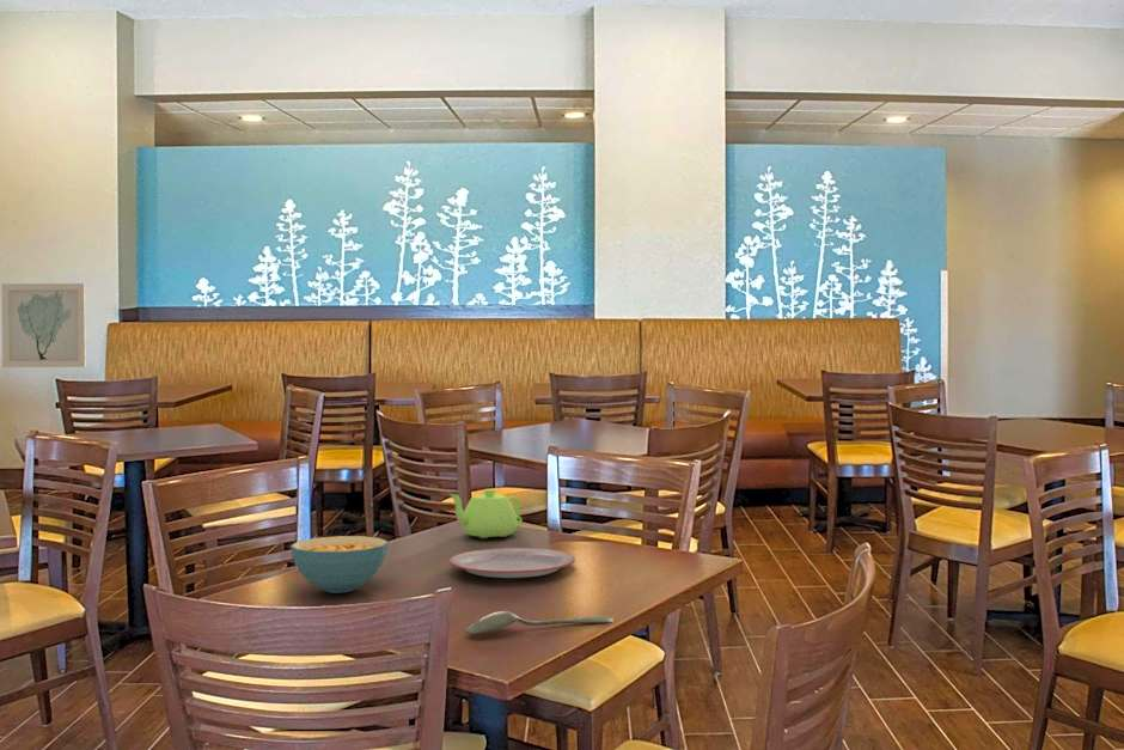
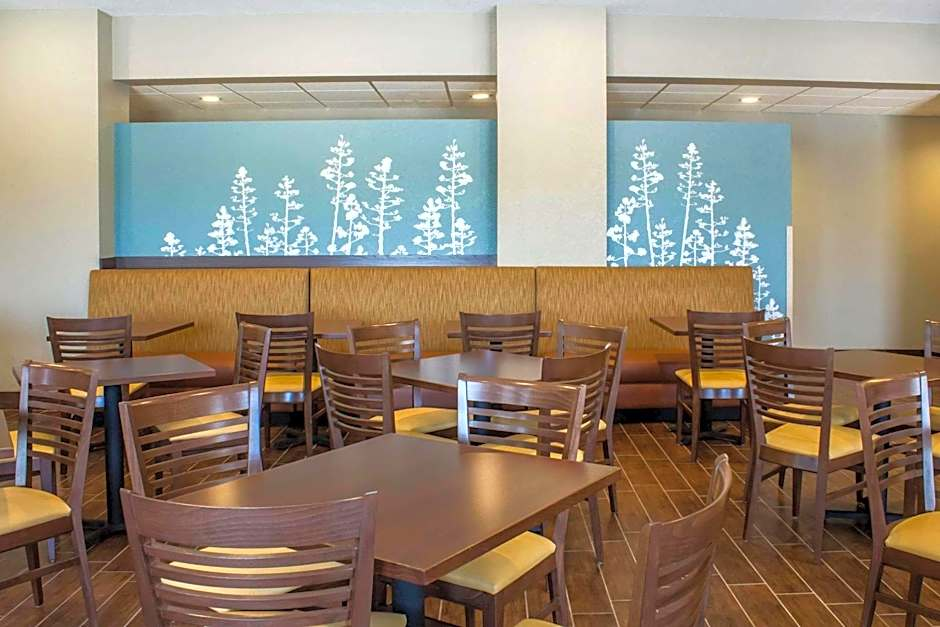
- cereal bowl [289,535,389,593]
- teapot [448,488,524,539]
- spoon [464,610,615,635]
- plate [448,547,576,579]
- wall art [0,282,87,368]
